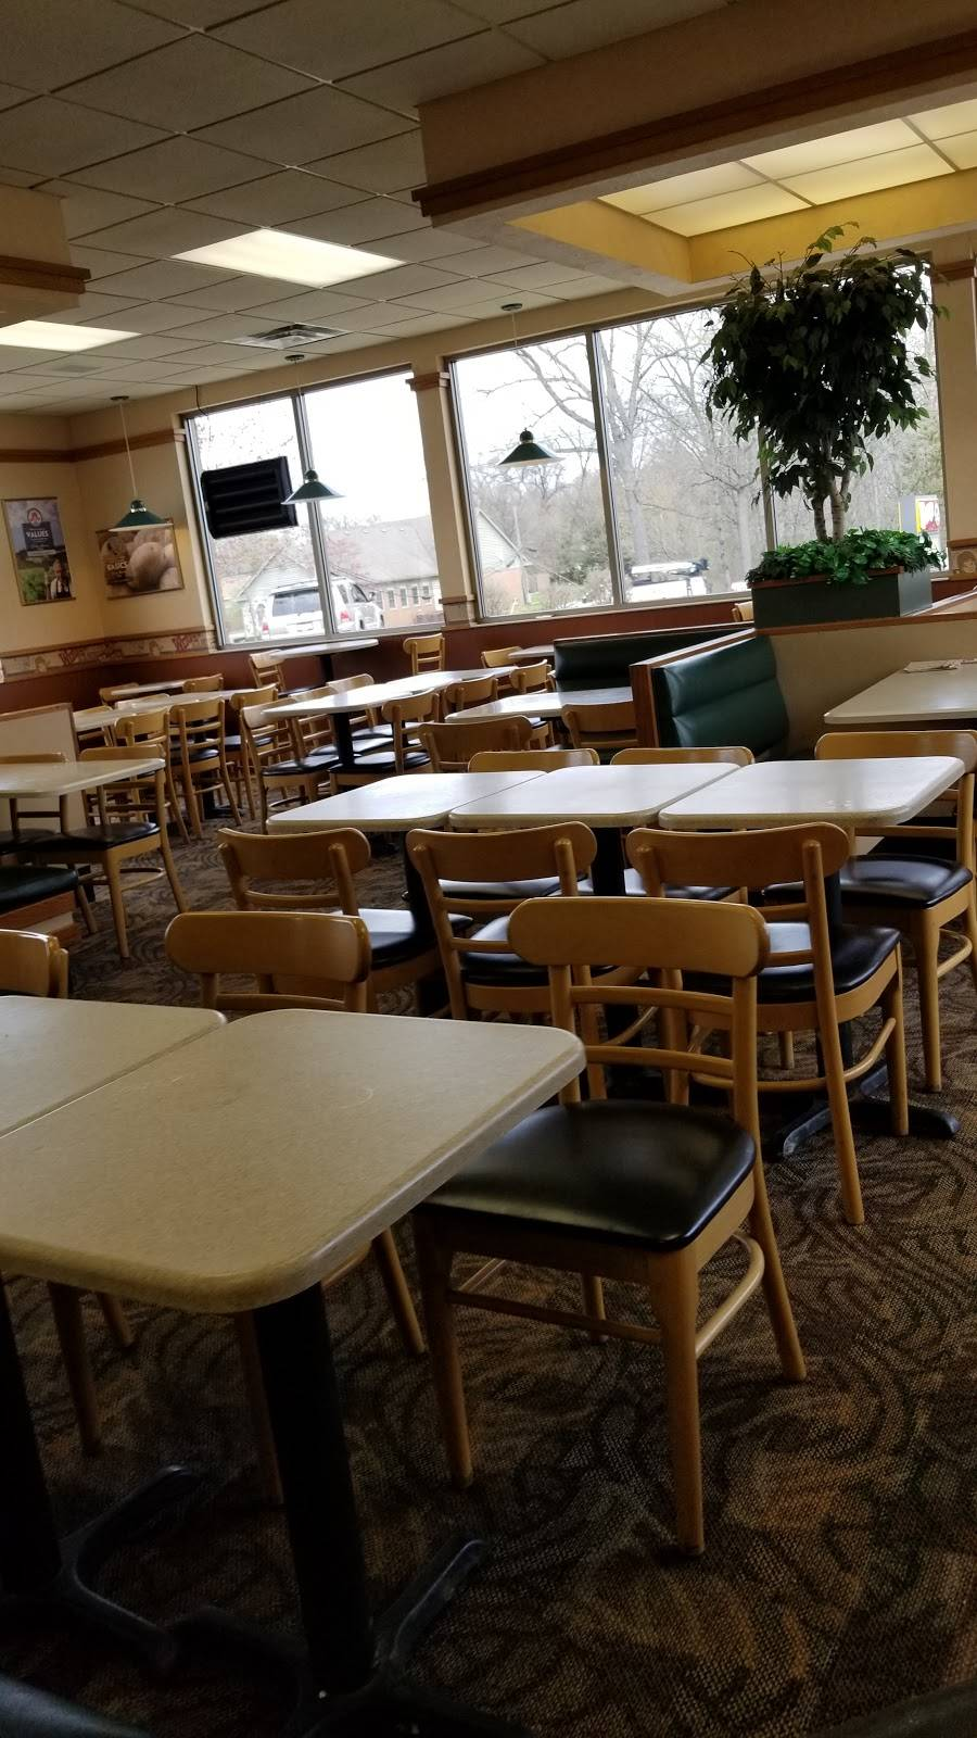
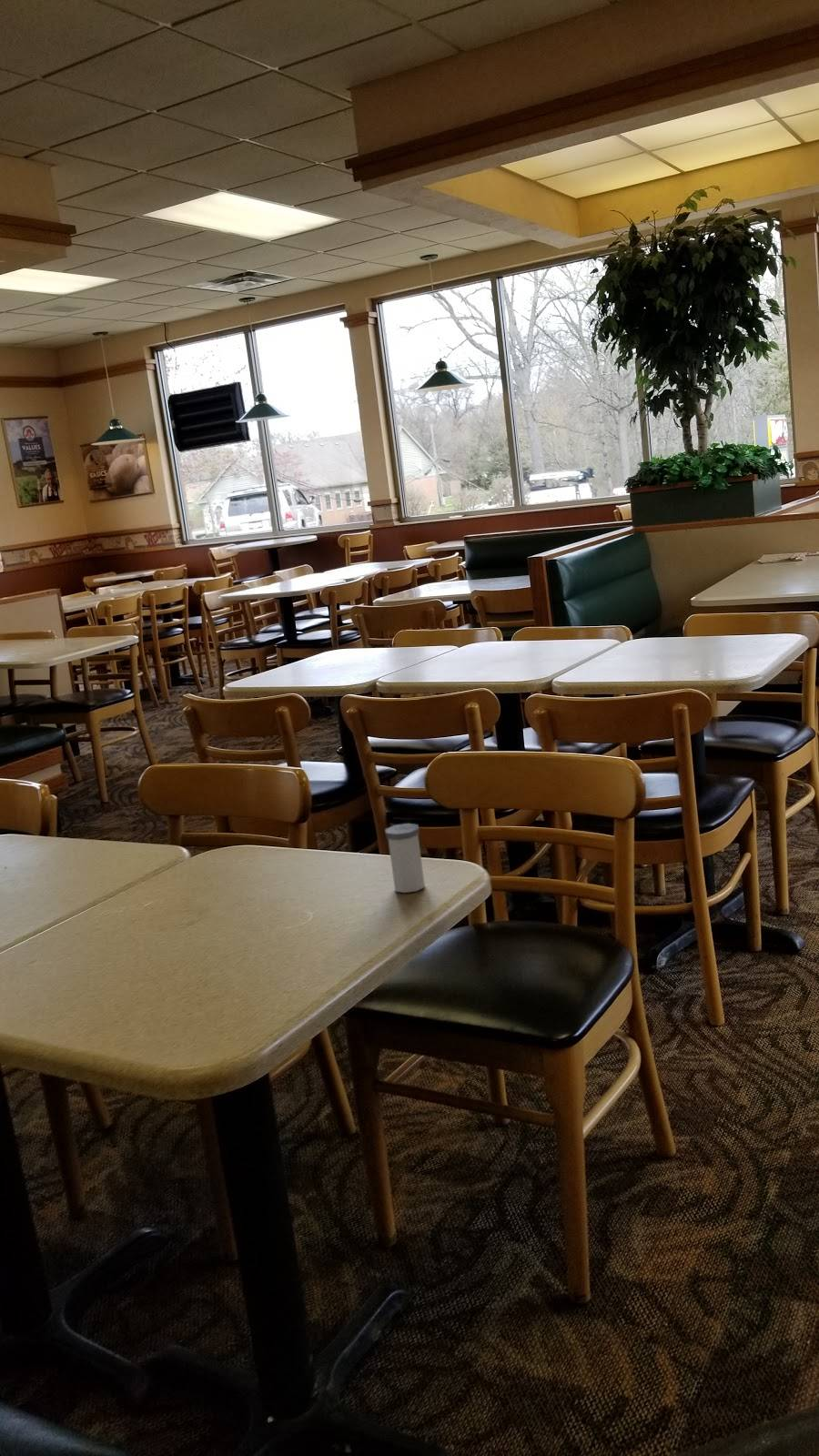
+ salt shaker [384,823,426,894]
